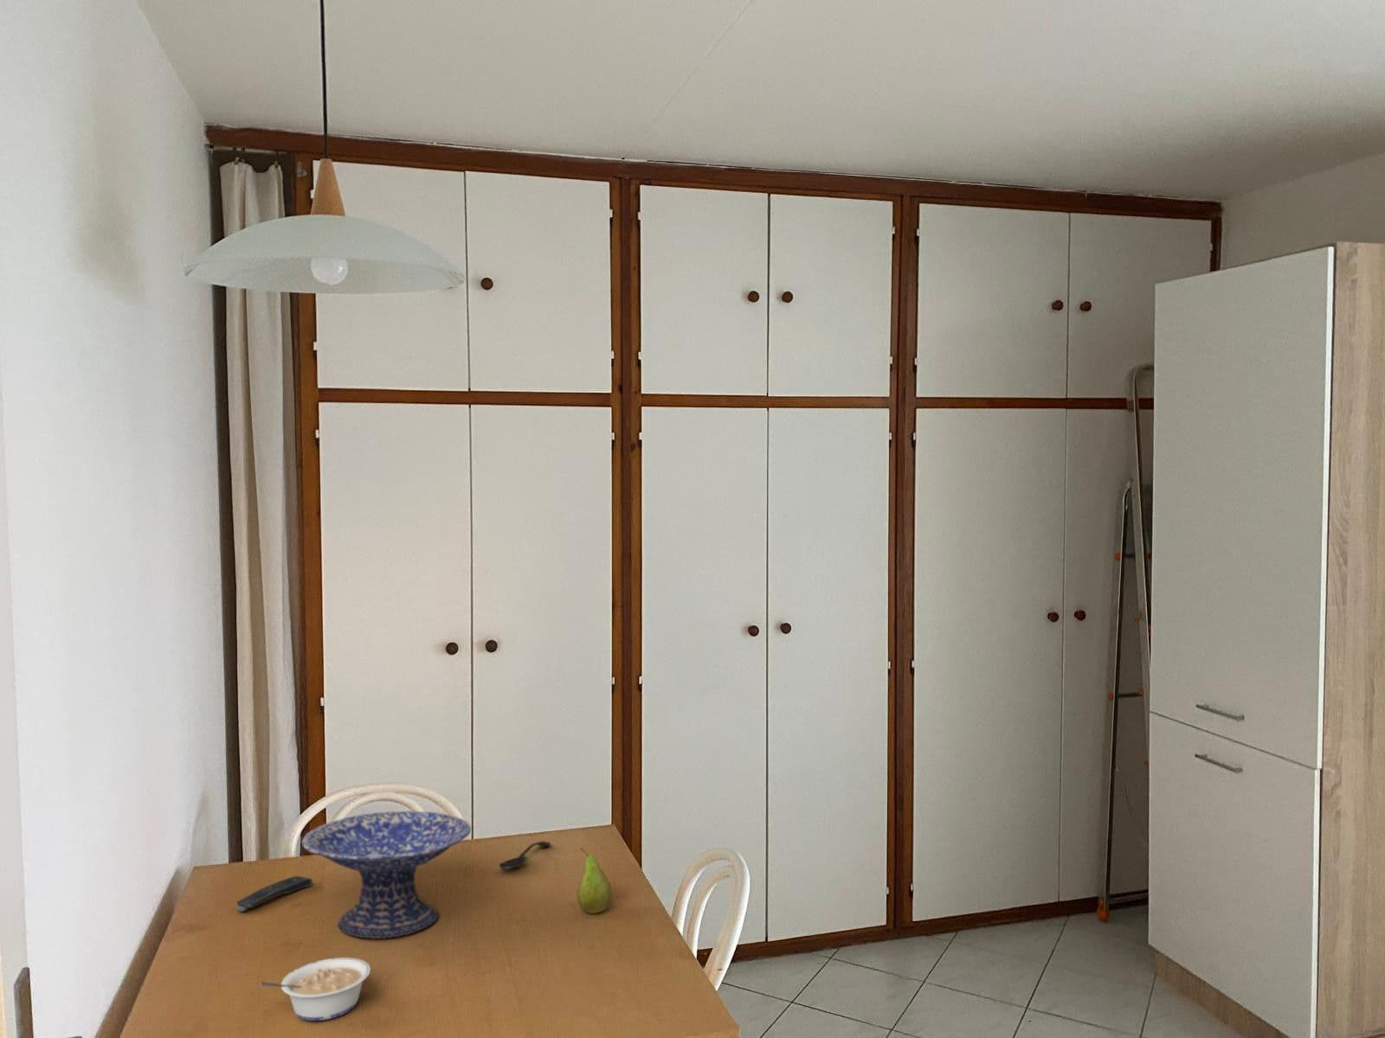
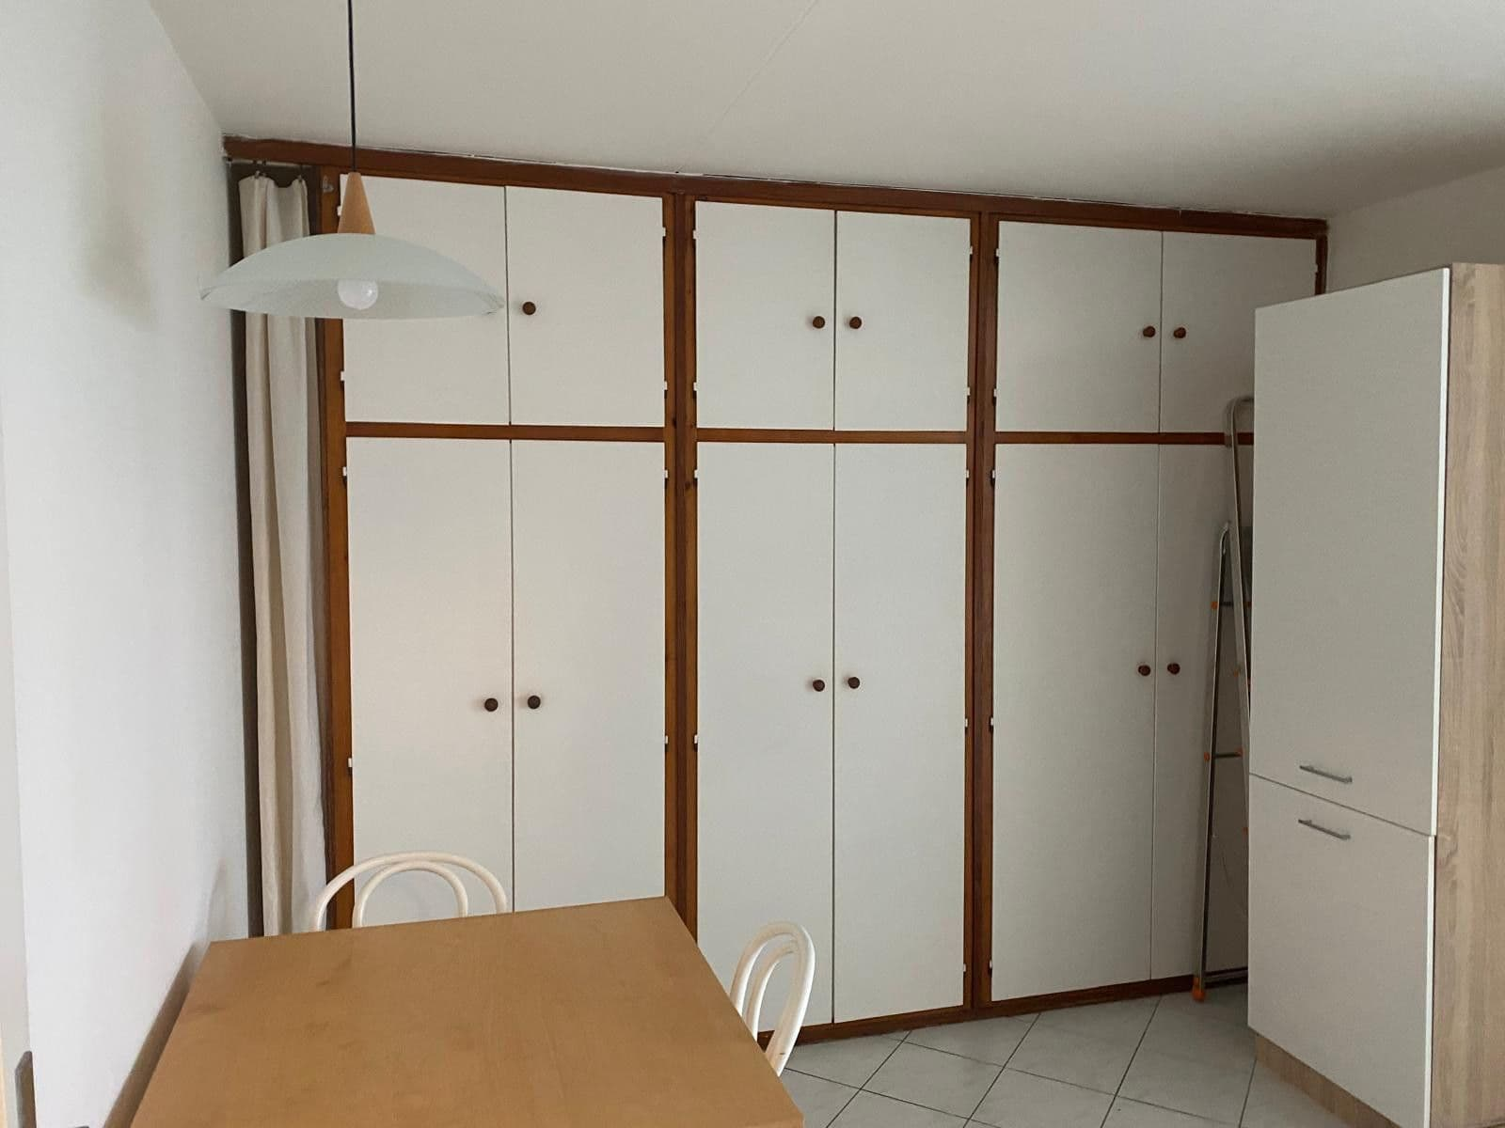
- fruit [576,847,612,915]
- spoon [497,840,552,870]
- remote control [236,876,313,913]
- decorative bowl [300,810,472,940]
- legume [261,956,372,1022]
